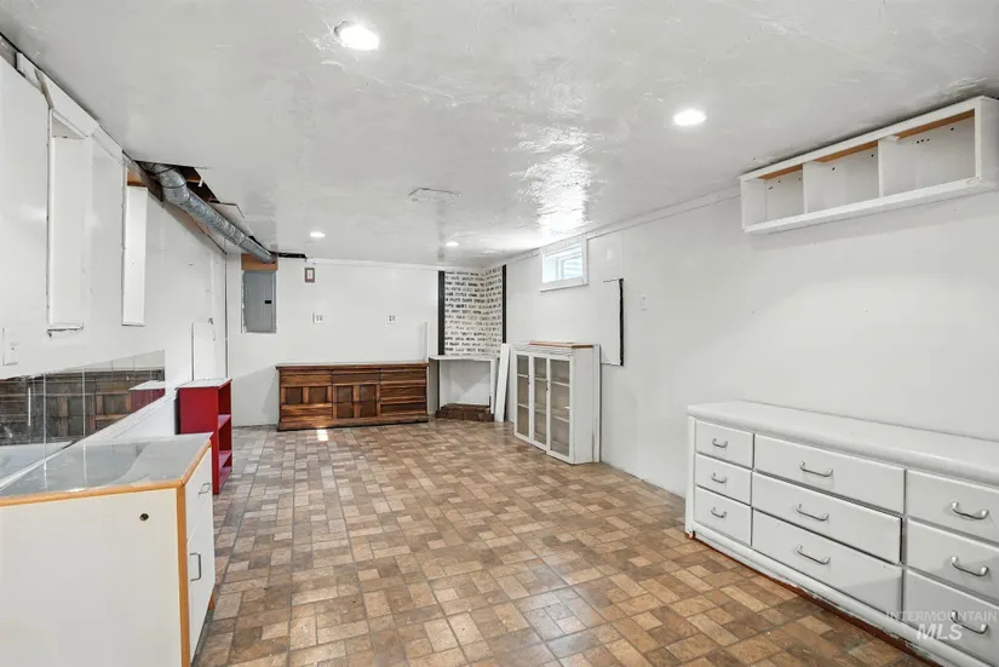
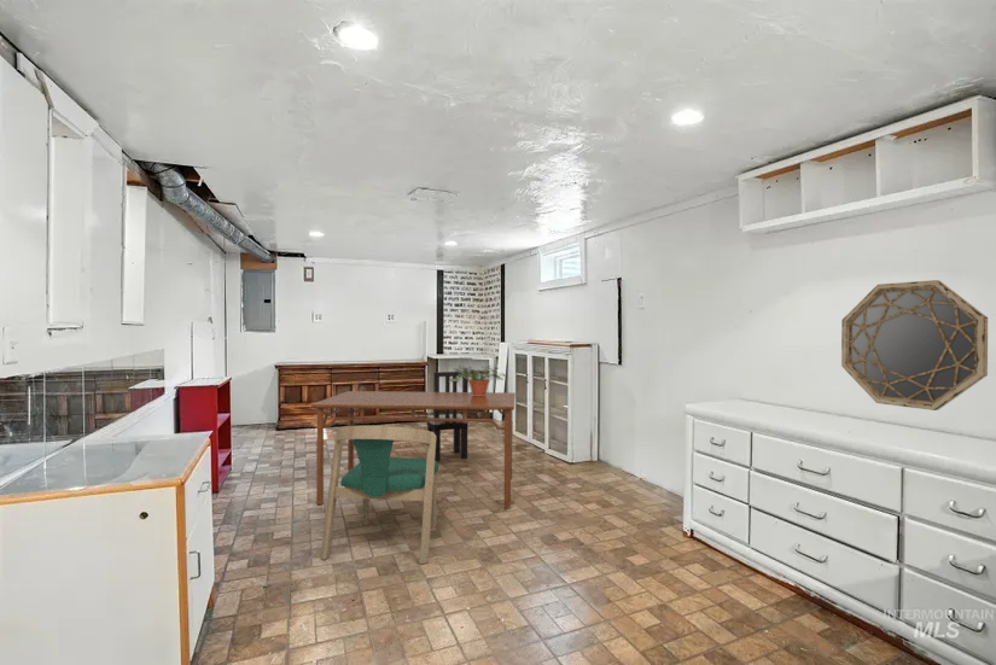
+ potted plant [449,364,508,396]
+ home mirror [840,279,989,412]
+ dining table [310,390,517,509]
+ dining chair [426,371,470,462]
+ dining chair [320,425,439,565]
